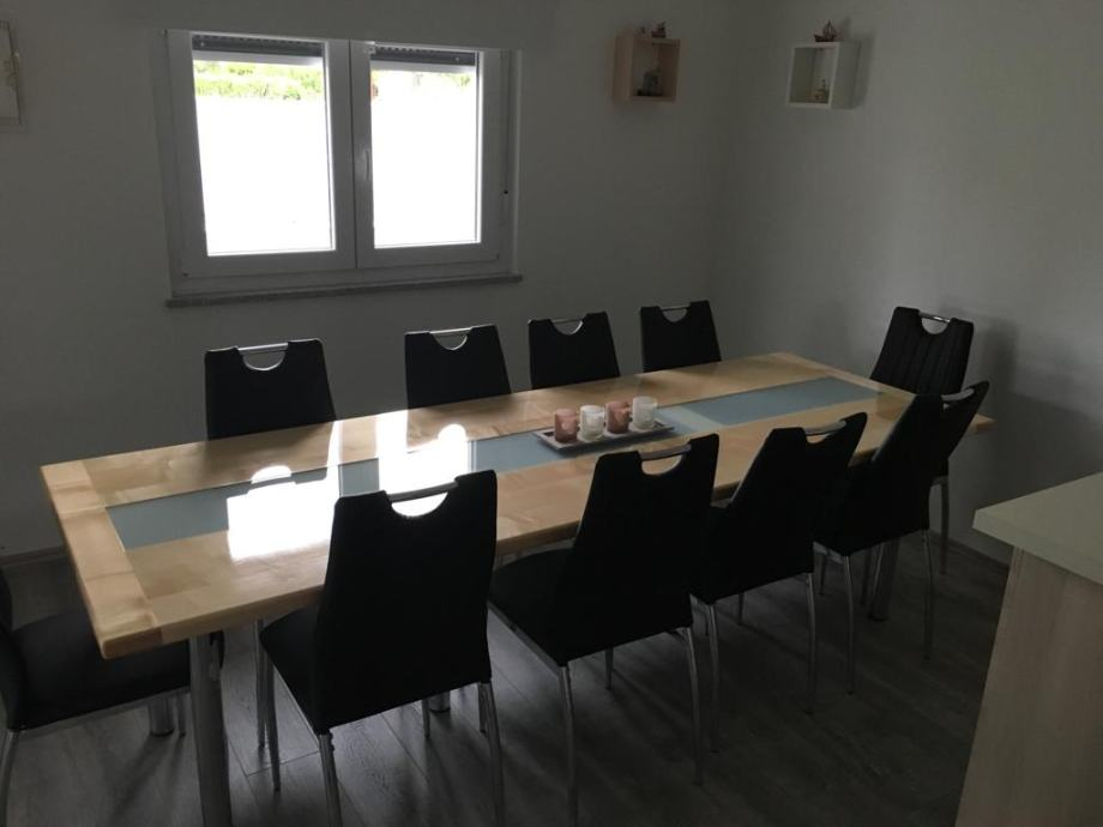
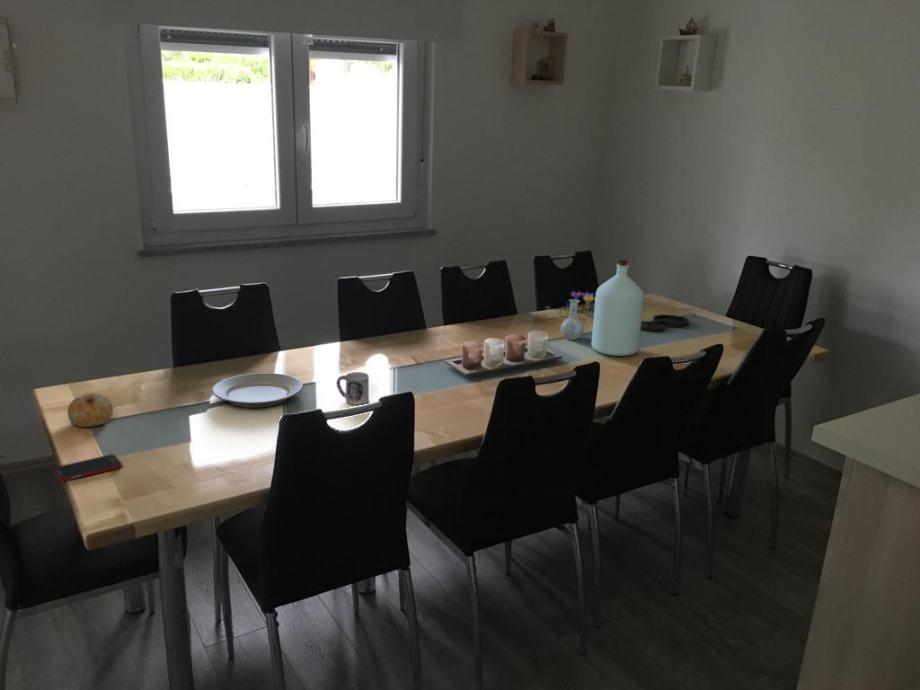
+ fruit [66,392,114,428]
+ cup [335,371,370,406]
+ flower [541,291,596,322]
+ plate [211,372,304,409]
+ cell phone [51,453,123,483]
+ bottle [560,258,645,357]
+ plate [641,313,690,331]
